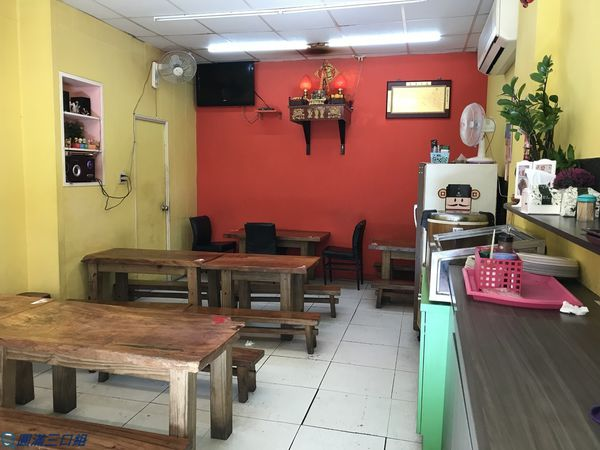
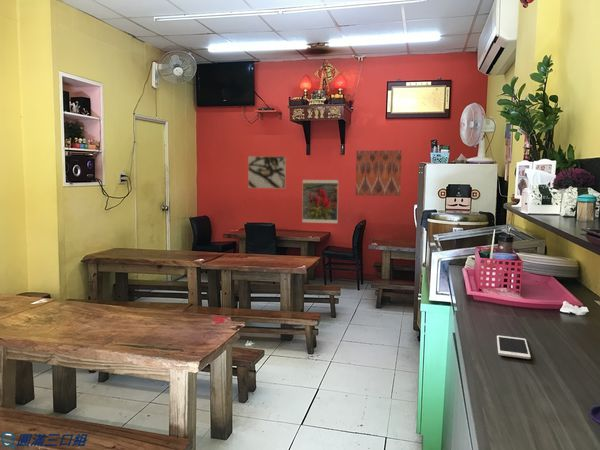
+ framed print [301,179,339,224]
+ cell phone [496,335,532,360]
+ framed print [247,155,287,189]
+ wall art [355,149,403,197]
